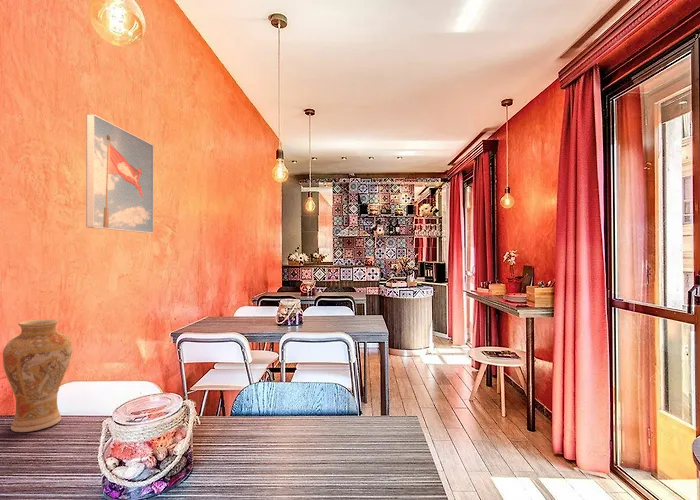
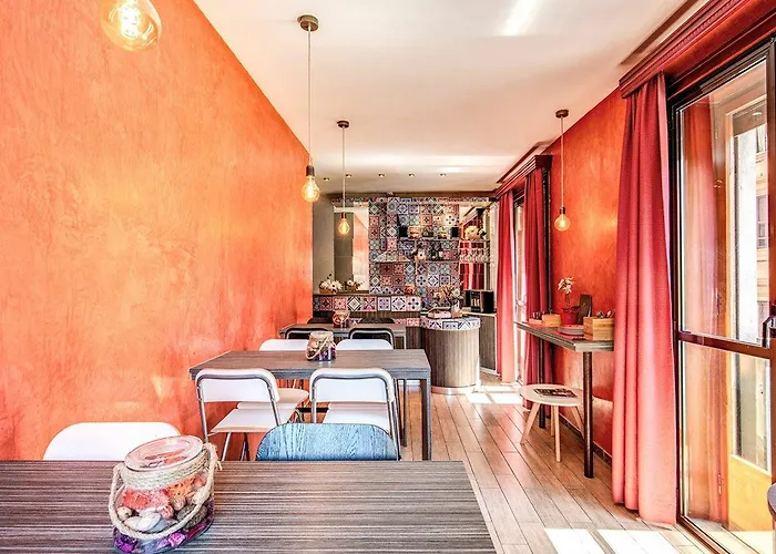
- vase [2,318,73,433]
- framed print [85,113,154,234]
